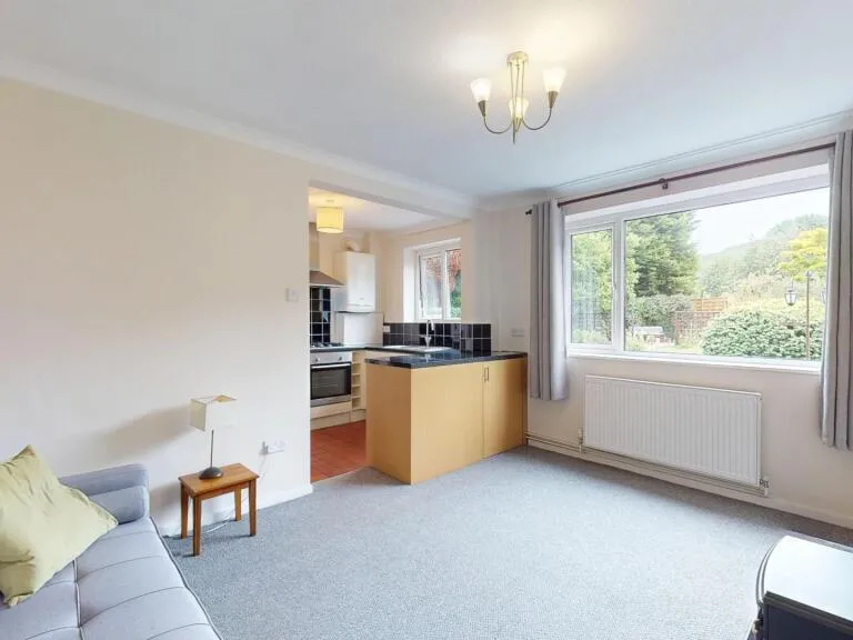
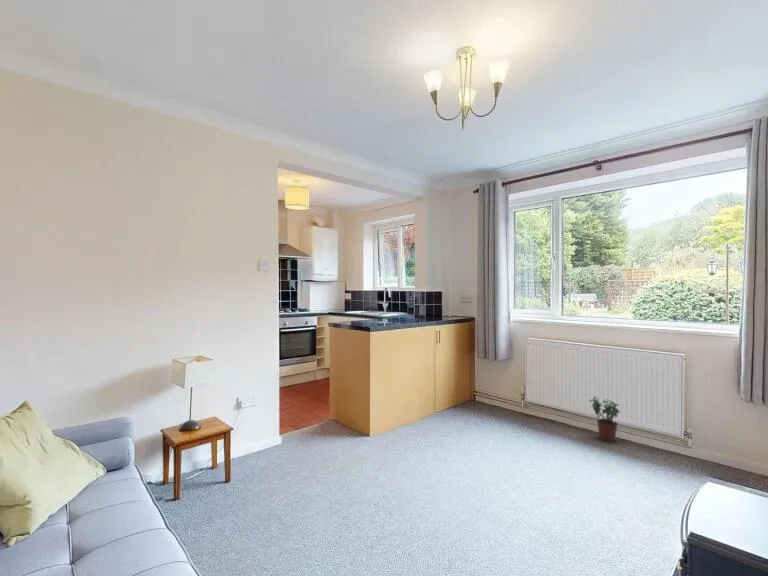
+ potted plant [588,395,621,443]
